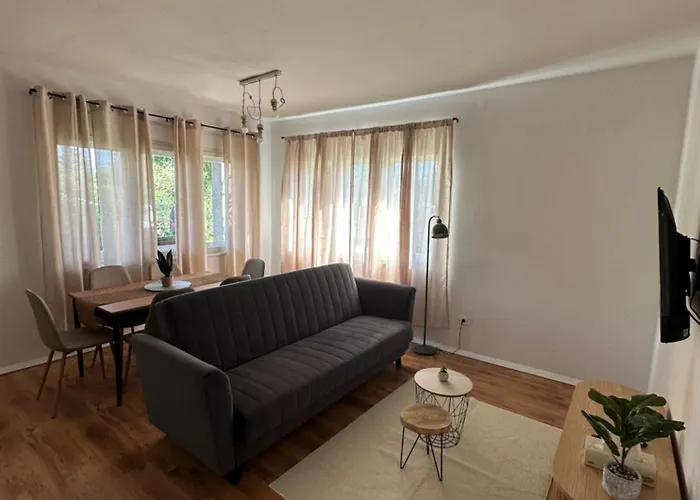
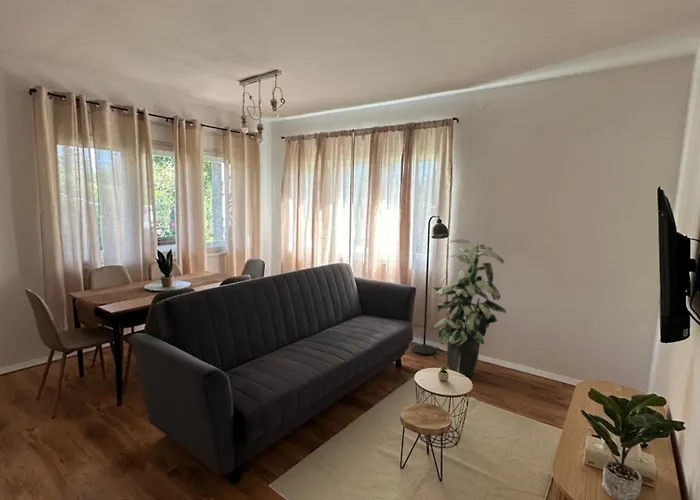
+ indoor plant [431,238,507,377]
